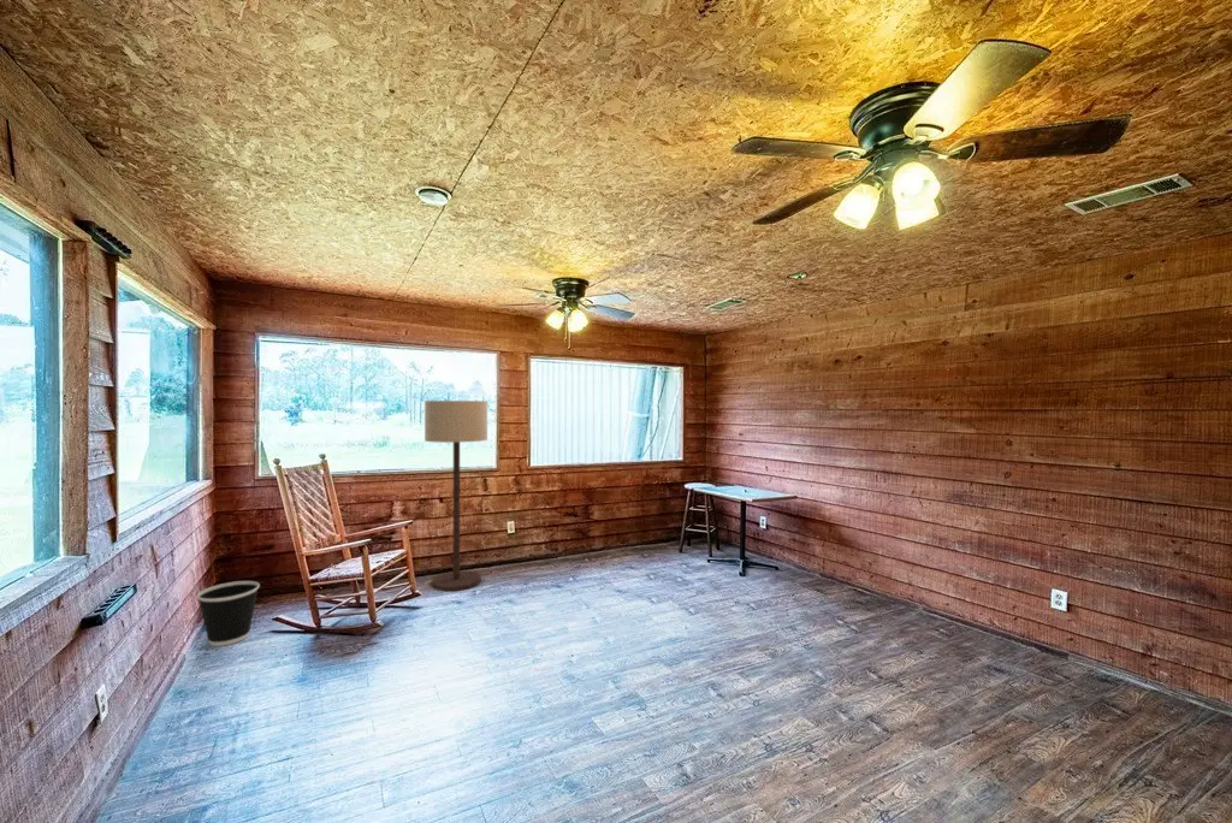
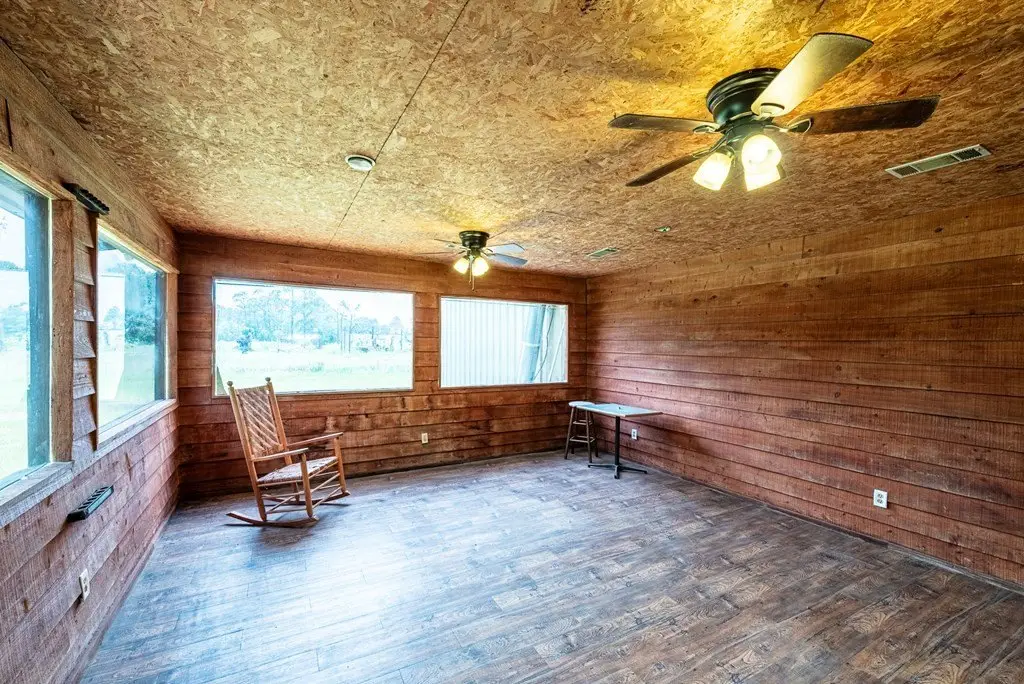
- wastebasket [196,580,261,647]
- floor lamp [424,399,488,592]
